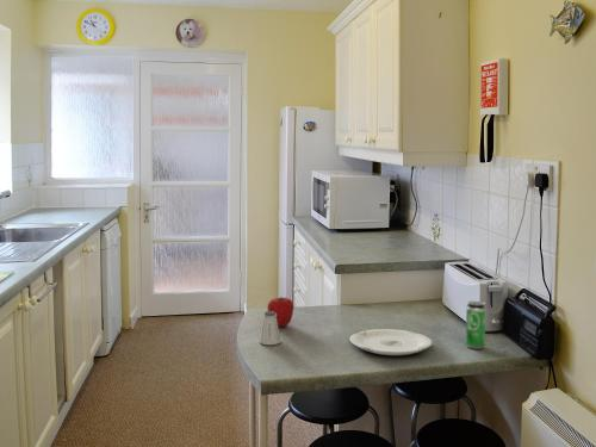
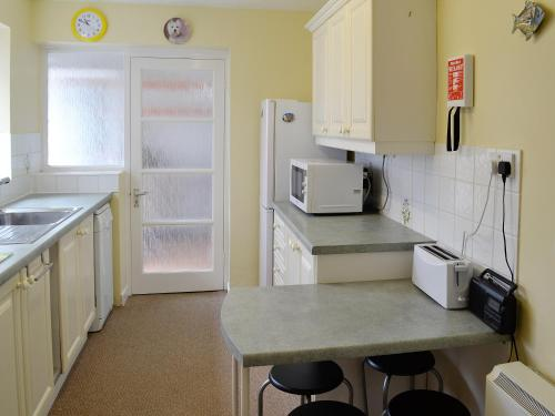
- saltshaker [257,310,283,346]
- beverage can [465,300,486,350]
- plate [349,328,433,356]
- apple [266,297,294,328]
